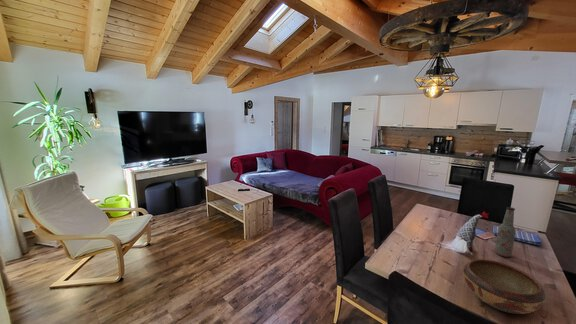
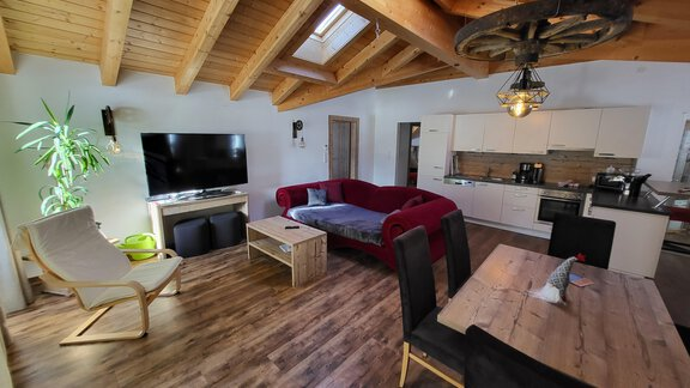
- bottle [493,206,516,258]
- dish towel [492,225,543,246]
- decorative bowl [462,258,547,315]
